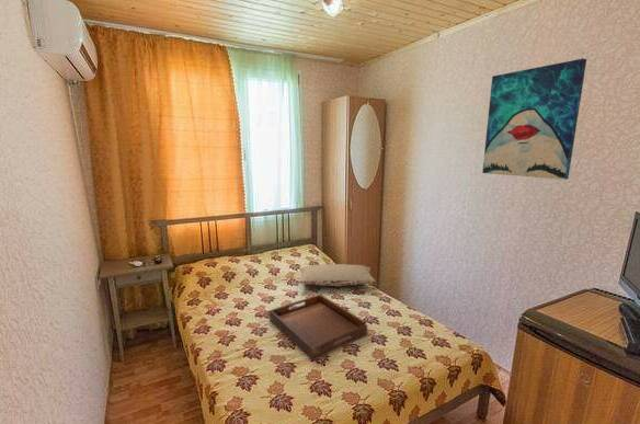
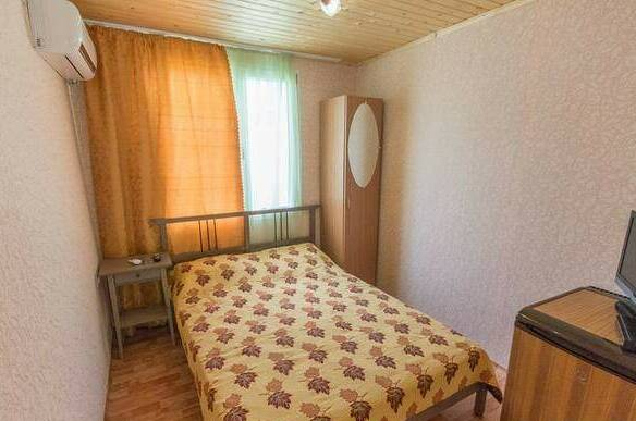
- serving tray [267,294,368,362]
- pillow [297,263,376,287]
- wall art [481,58,587,181]
